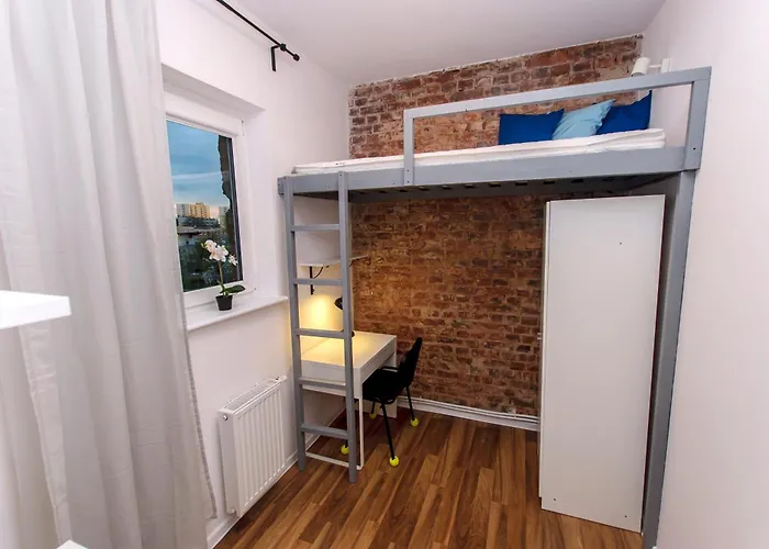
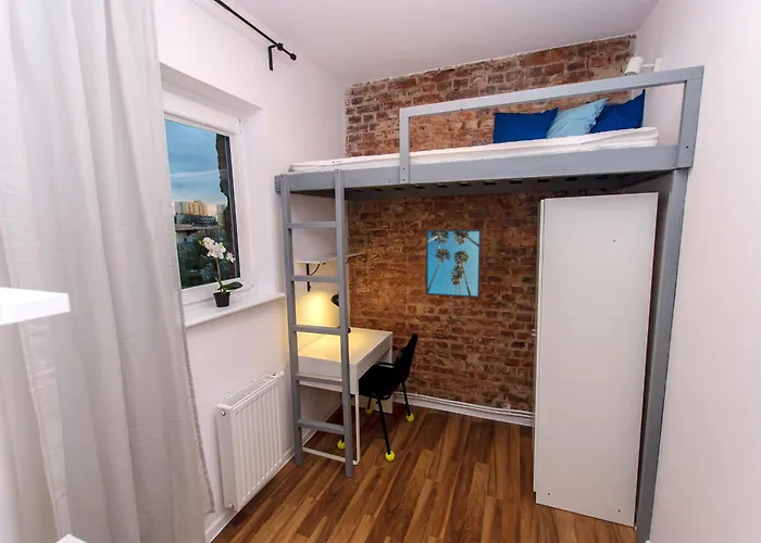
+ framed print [425,228,483,299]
